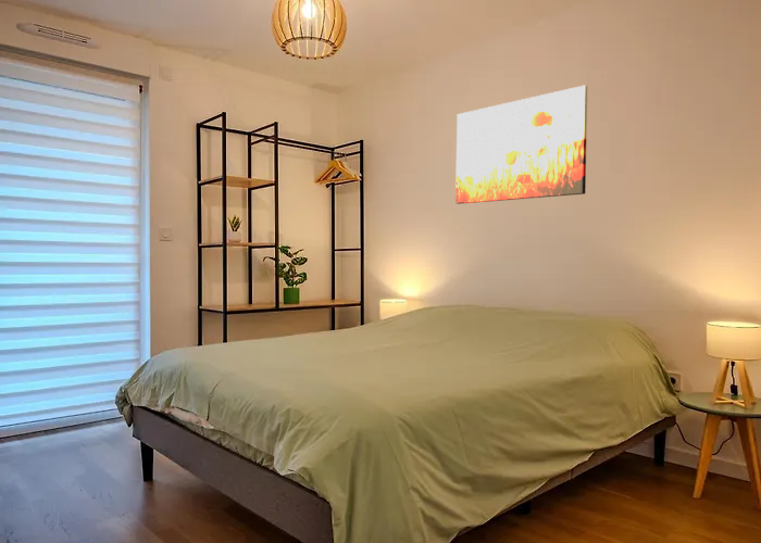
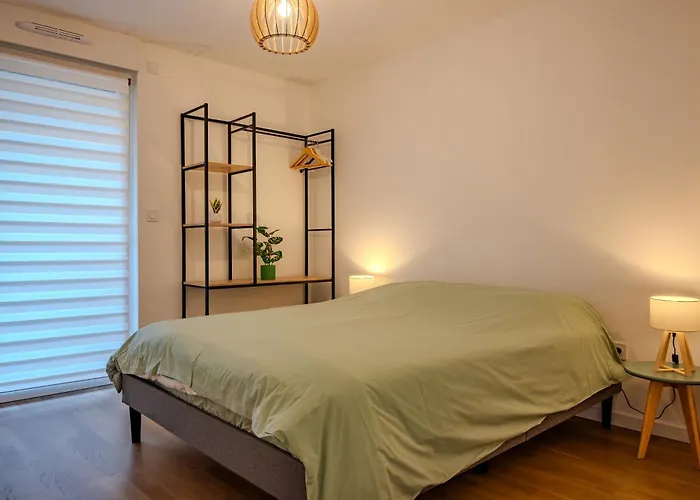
- wall art [454,85,588,205]
